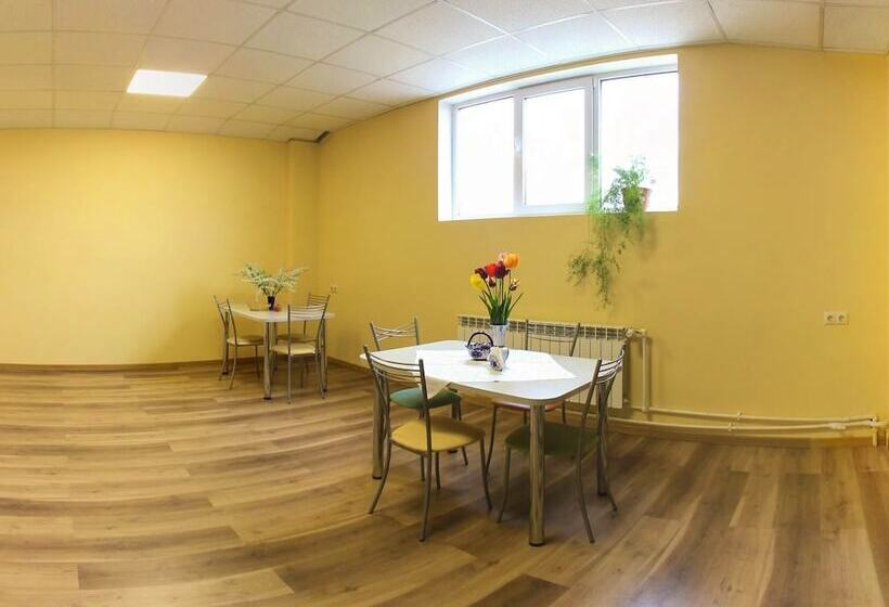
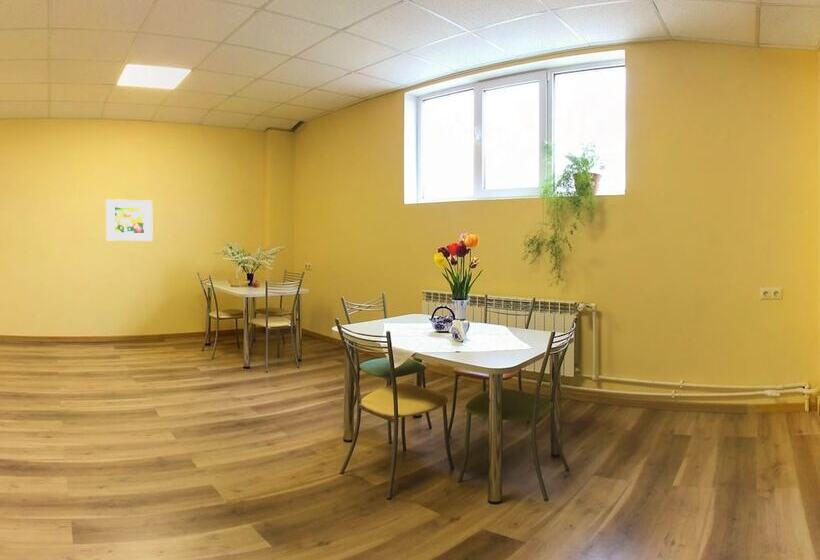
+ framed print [105,198,154,242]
